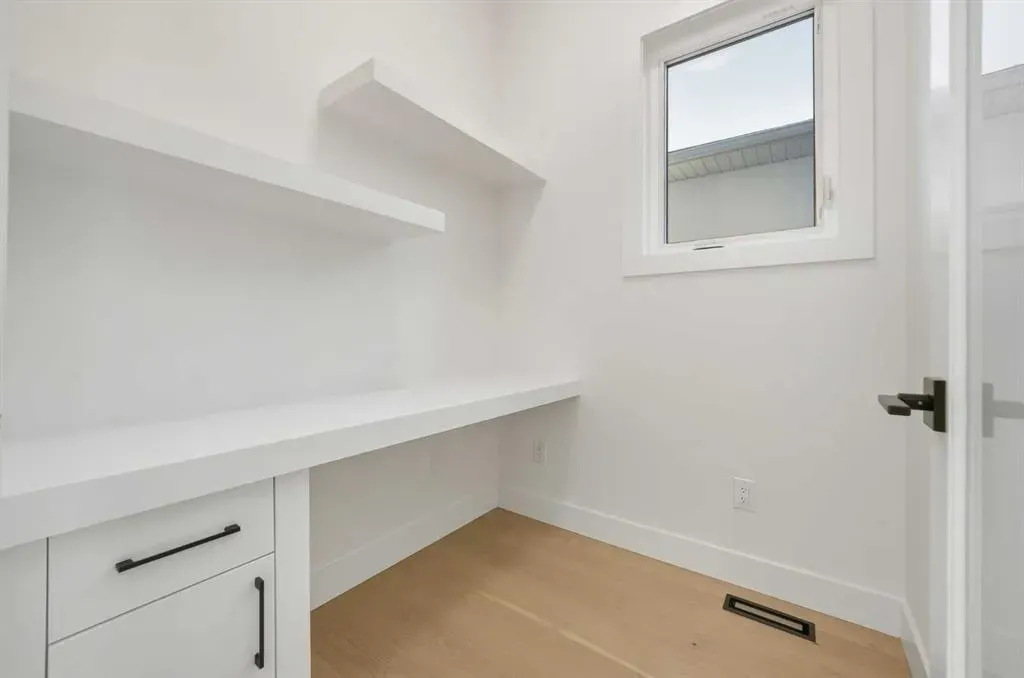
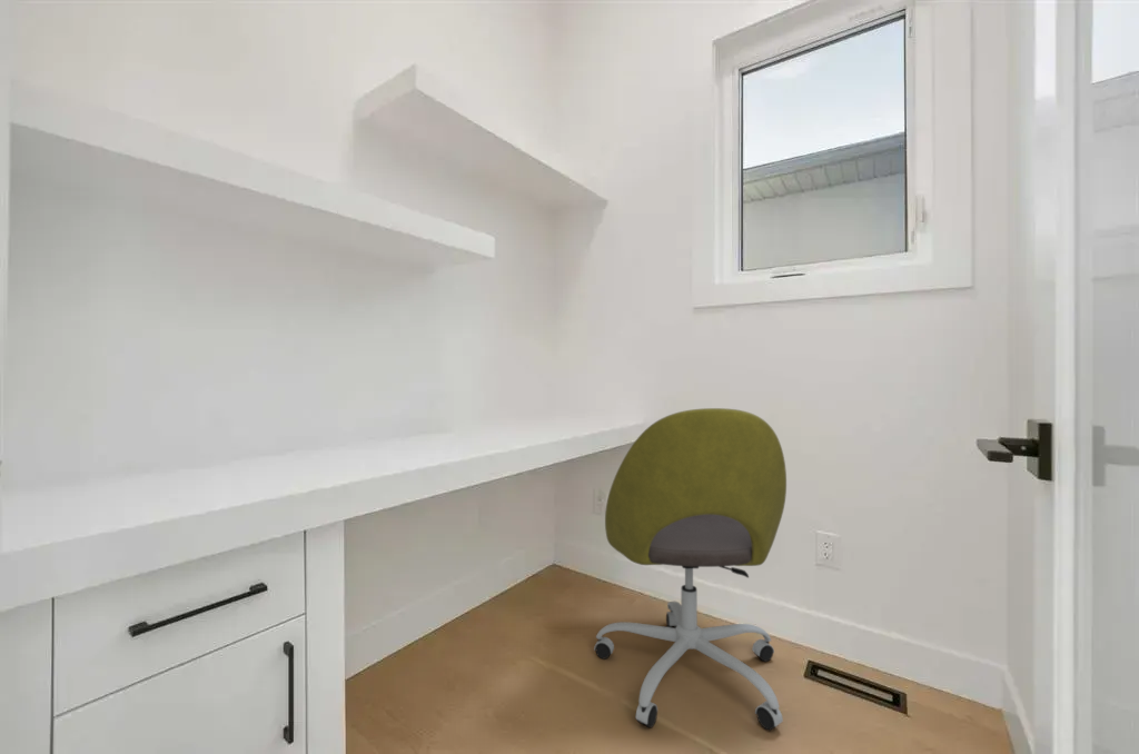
+ office chair [593,407,788,731]
